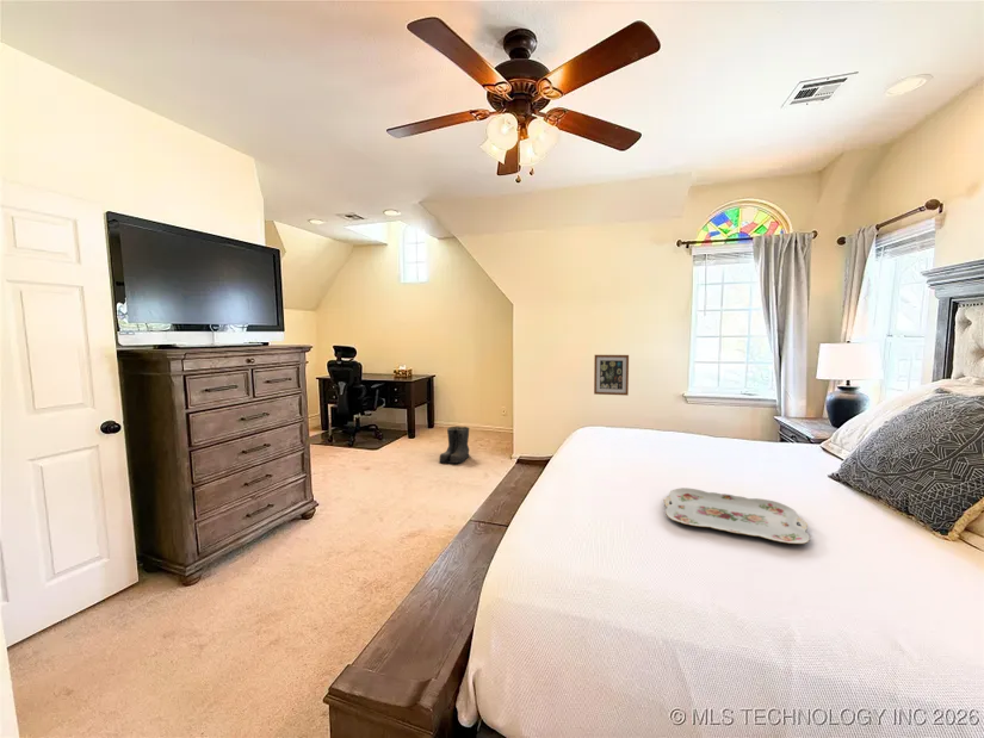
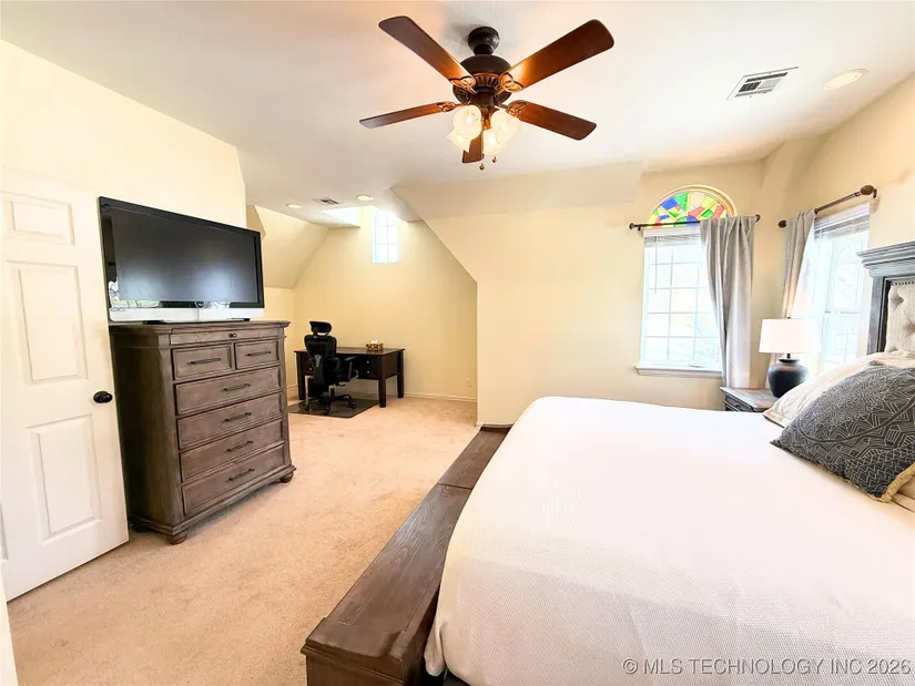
- boots [438,424,471,465]
- wall art [593,354,630,397]
- serving tray [663,486,811,545]
